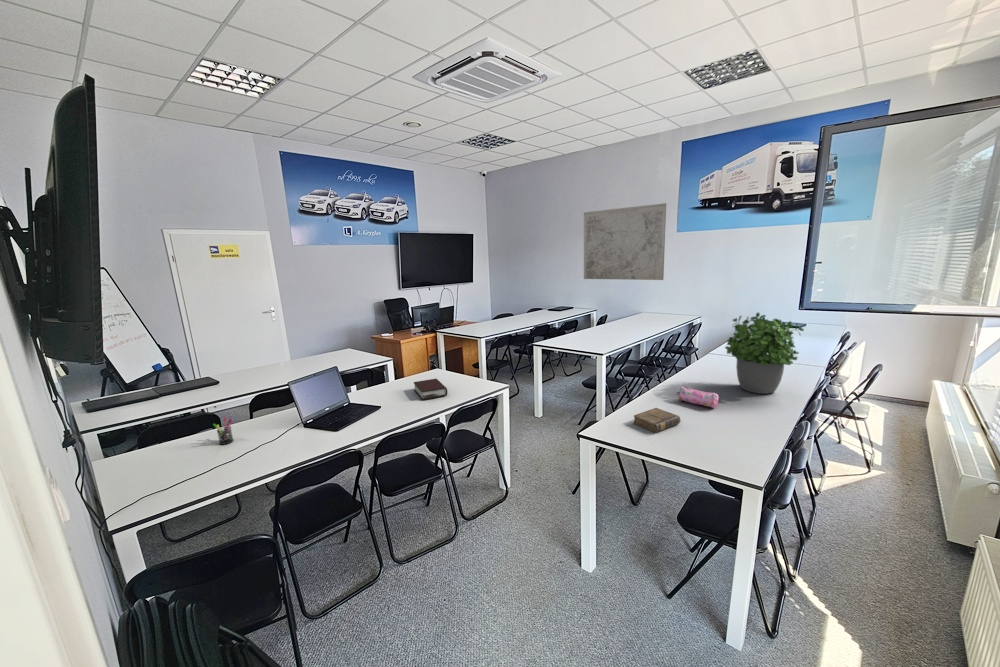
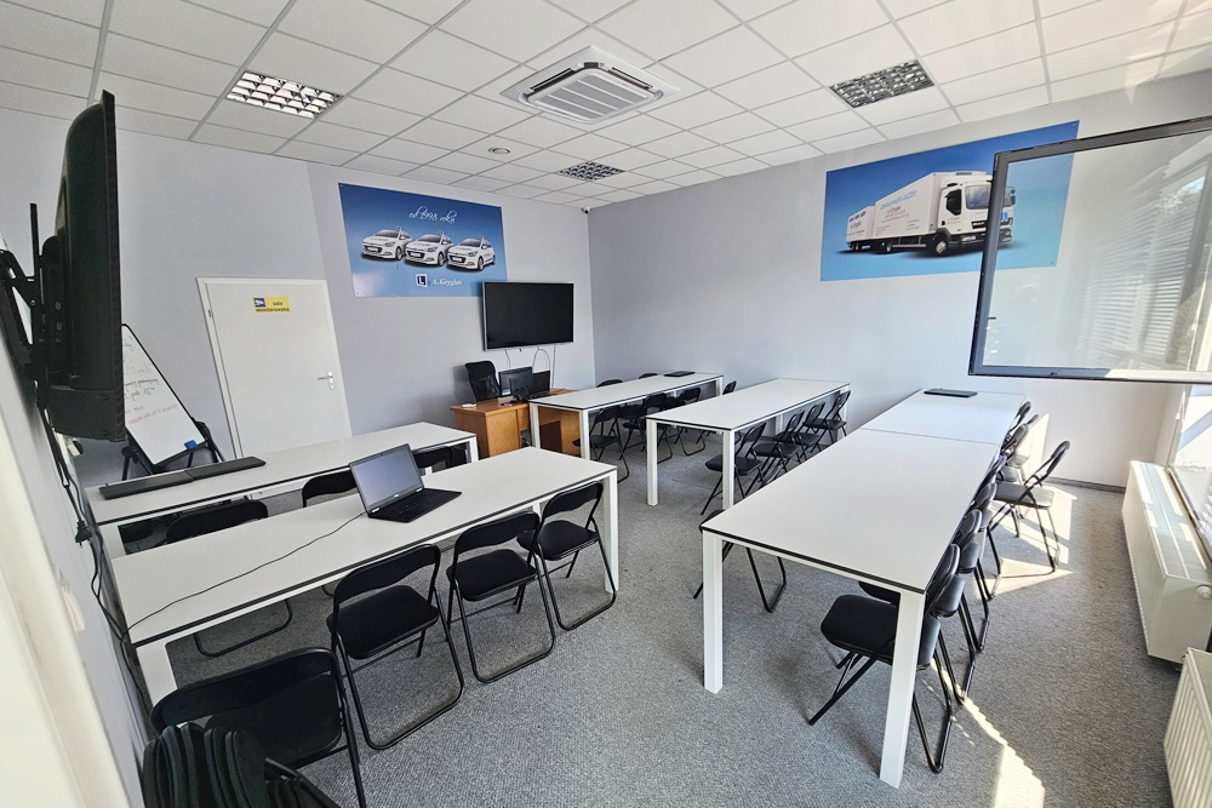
- potted plant [724,312,805,395]
- pen holder [212,416,234,446]
- map [583,202,667,281]
- pencil case [676,386,720,409]
- book [632,407,682,434]
- bible [413,378,448,401]
